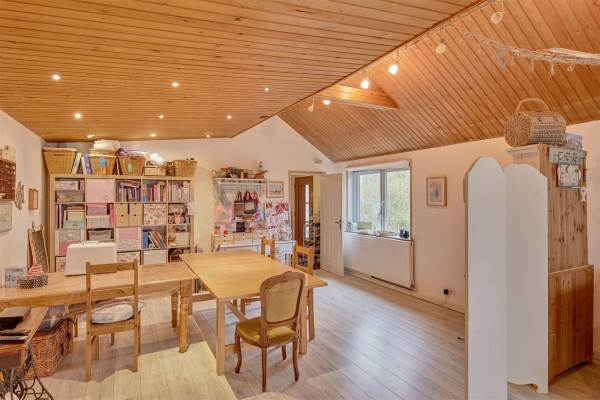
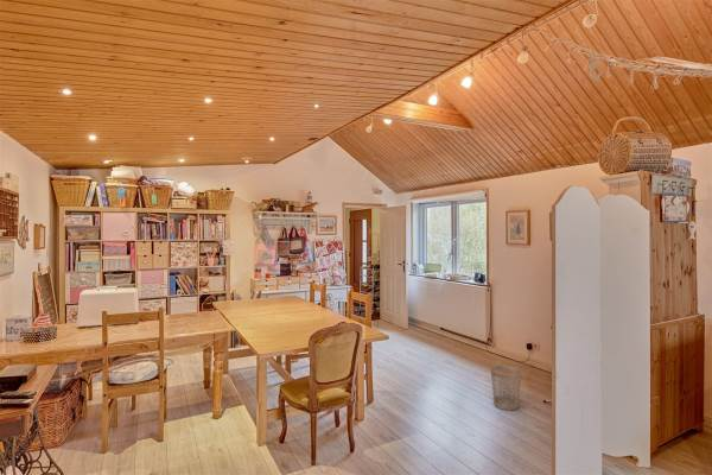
+ wastebasket [490,365,522,412]
